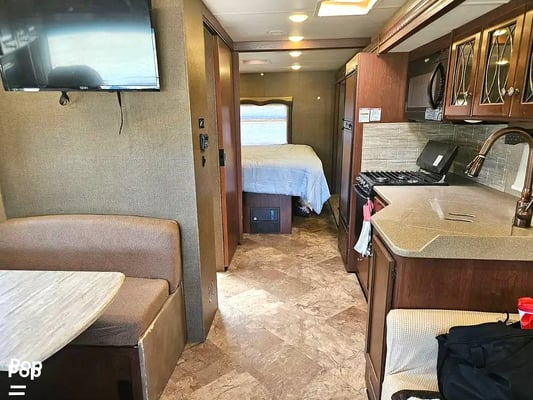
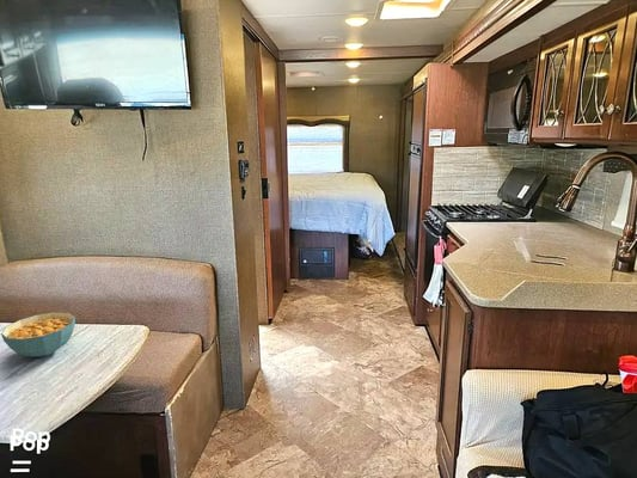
+ cereal bowl [0,312,76,358]
